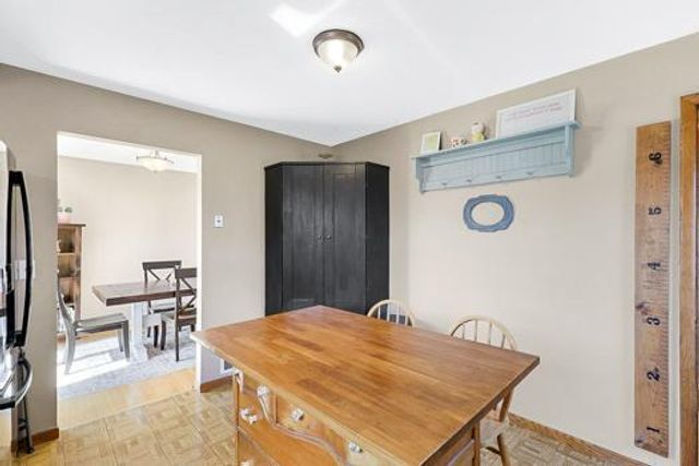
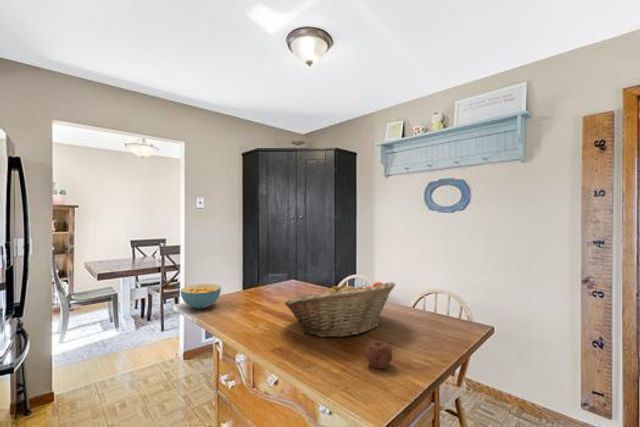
+ cereal bowl [180,283,222,310]
+ apple [364,339,393,370]
+ fruit basket [283,281,396,338]
